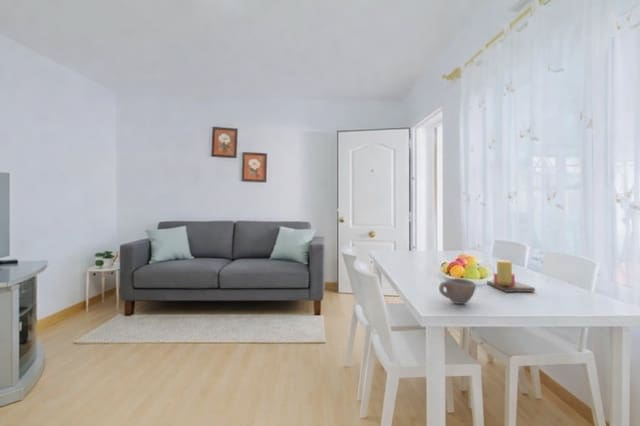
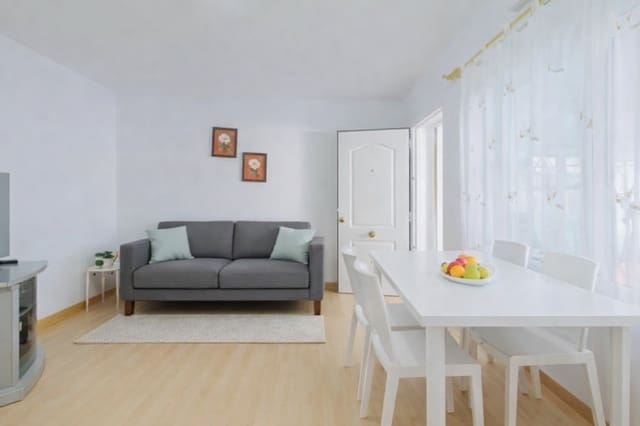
- candle [486,259,536,293]
- cup [438,277,477,305]
